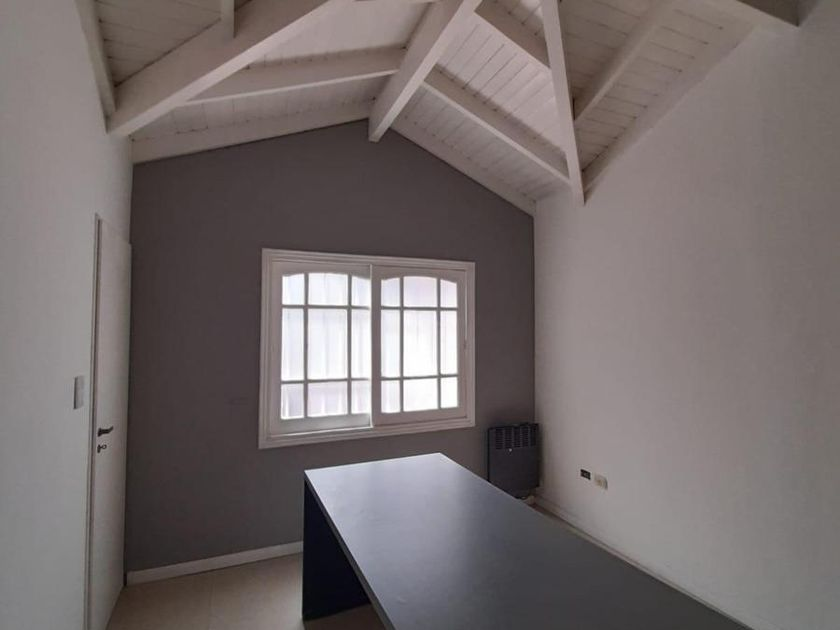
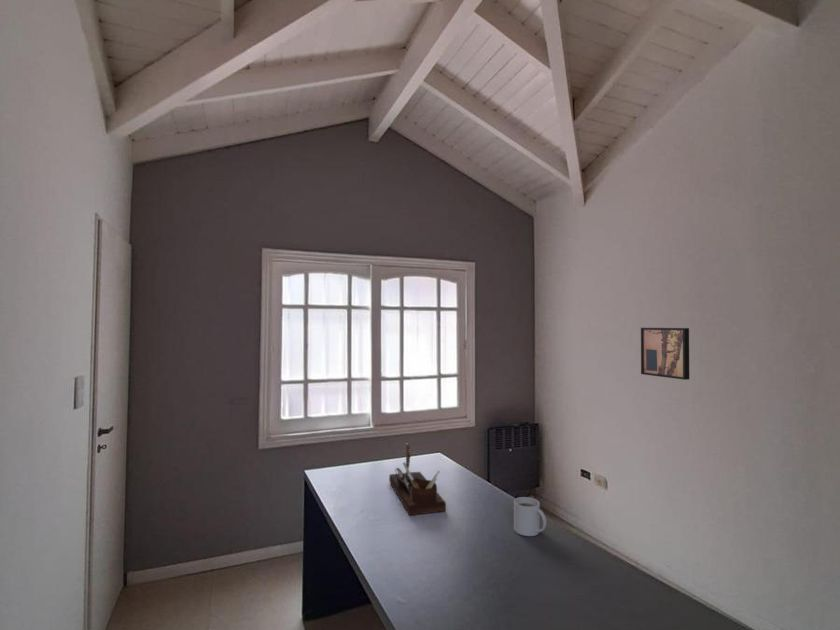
+ wall art [640,327,690,381]
+ mug [513,496,547,537]
+ desk organizer [388,443,447,516]
